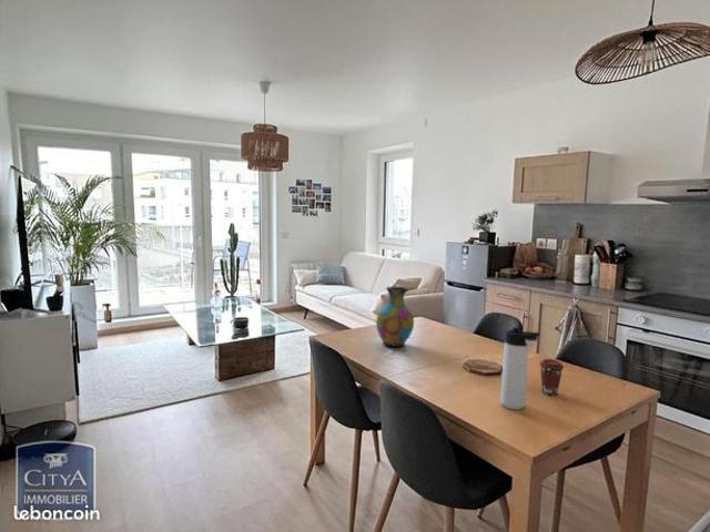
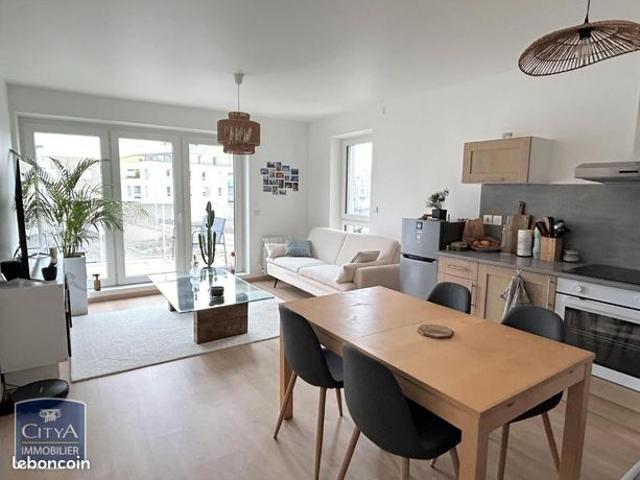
- vase [375,285,415,348]
- coffee cup [538,358,565,397]
- thermos bottle [499,326,541,411]
